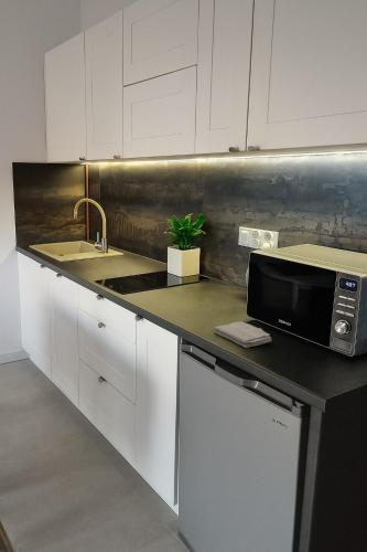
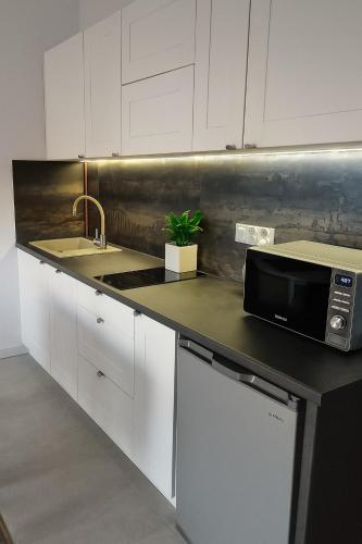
- washcloth [212,320,272,349]
